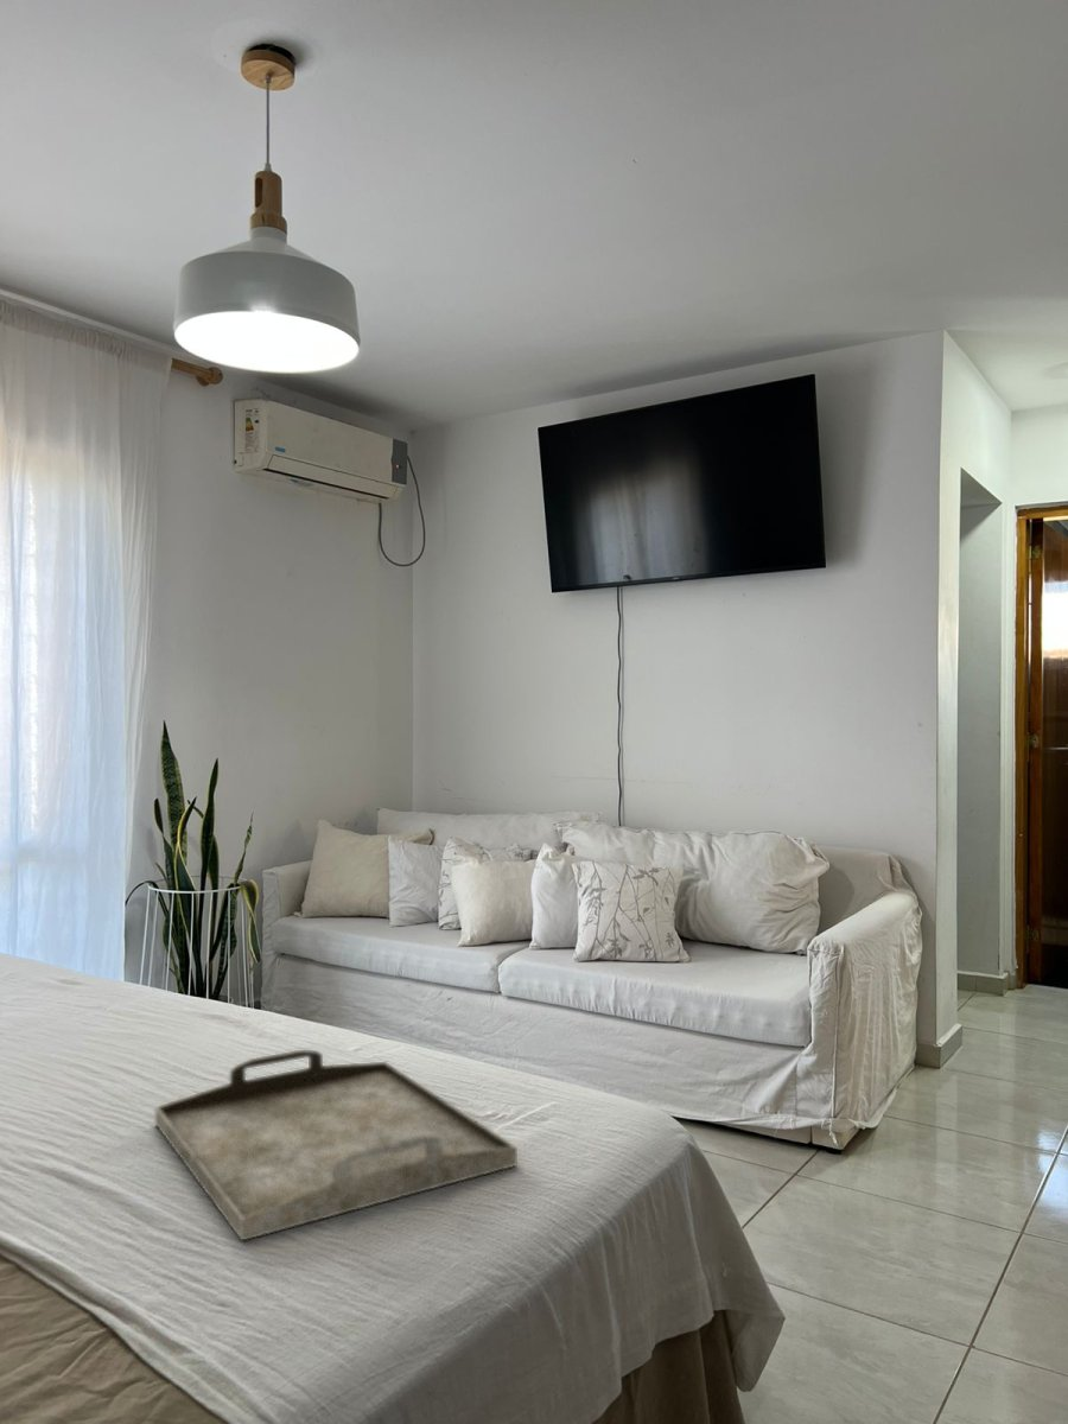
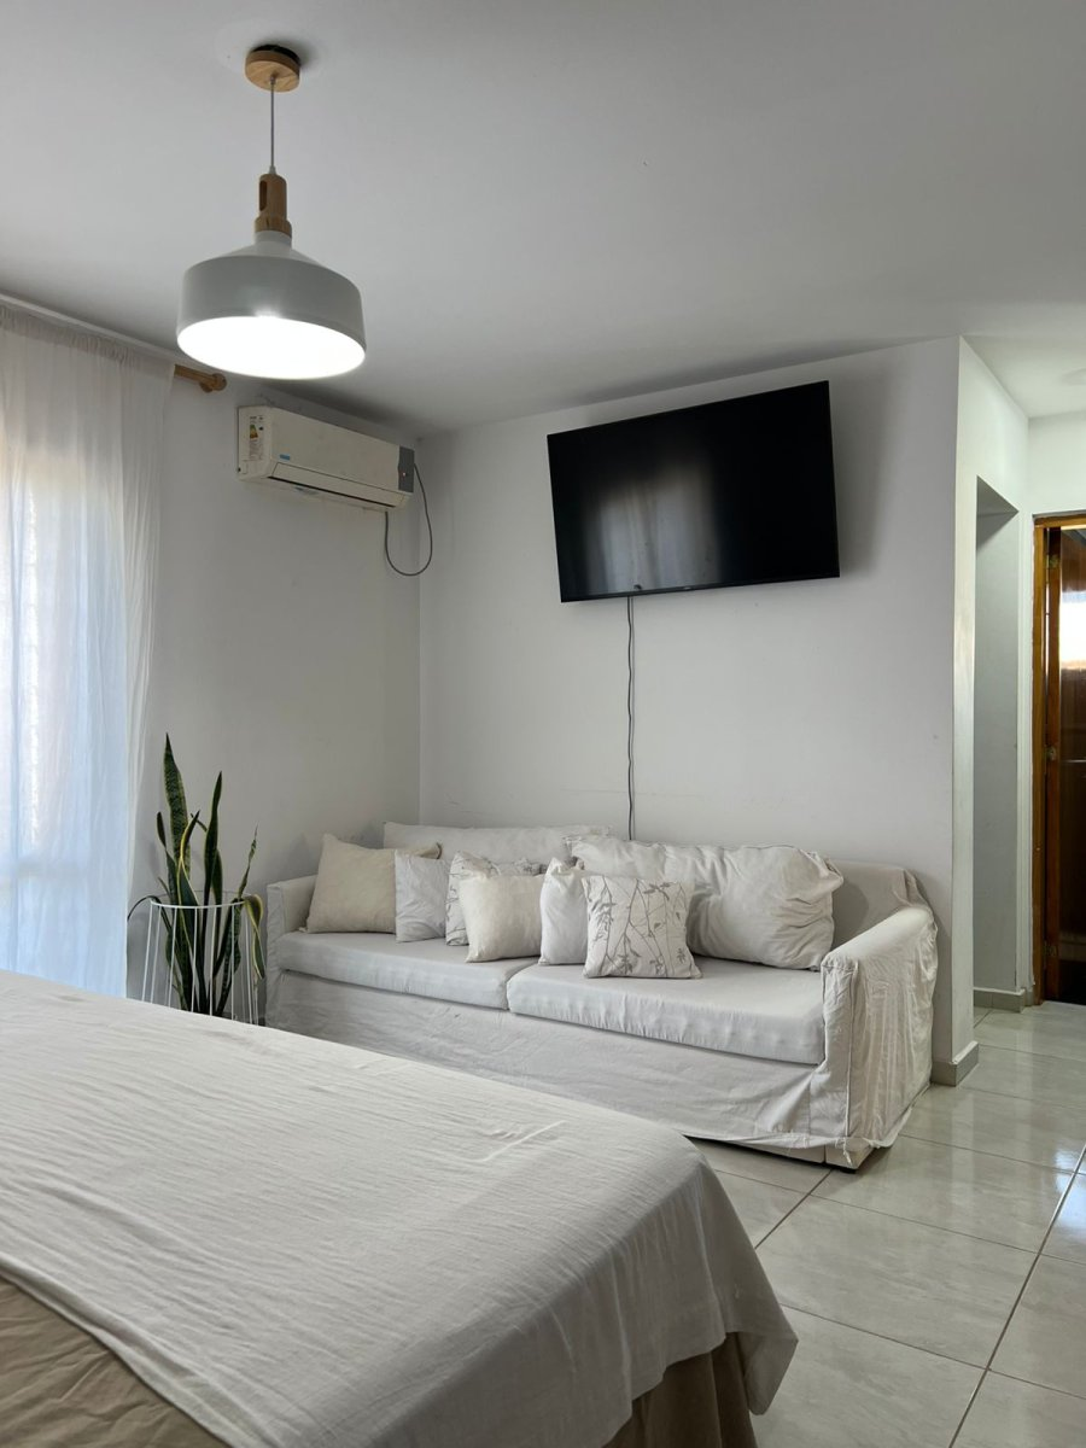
- serving tray [154,1049,519,1241]
